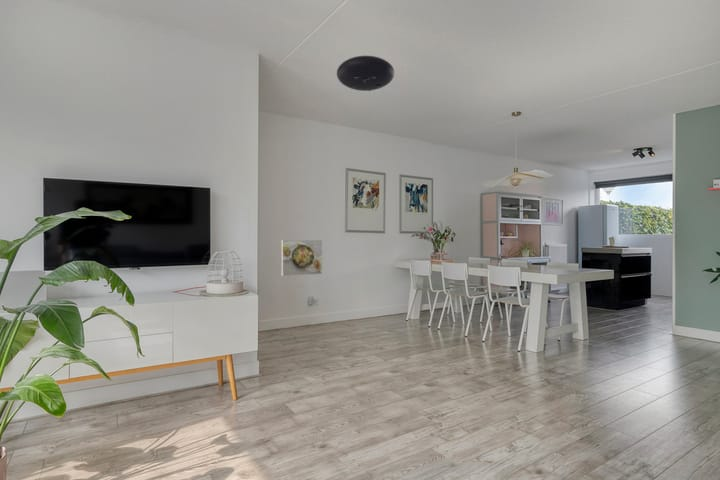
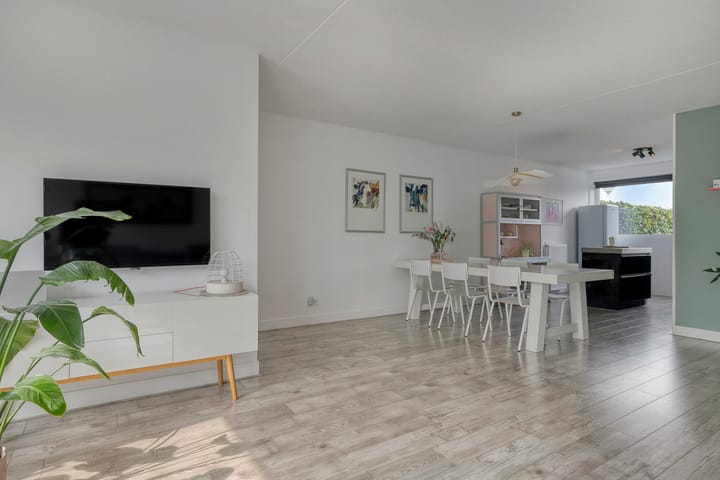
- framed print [281,239,323,277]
- ceiling light [336,55,395,92]
